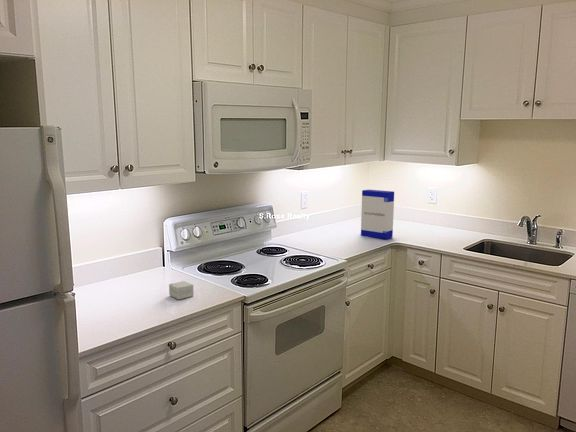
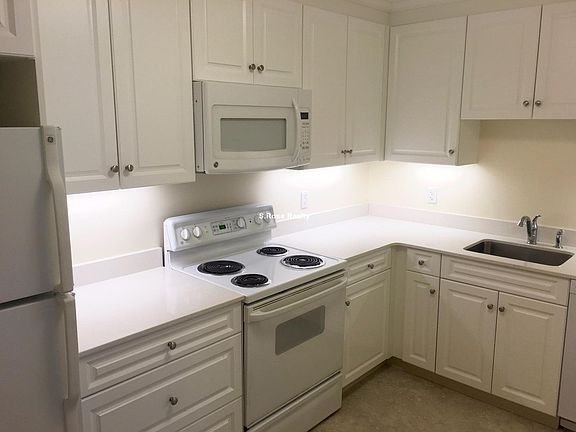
- small box [168,280,195,300]
- cereal box [360,189,395,240]
